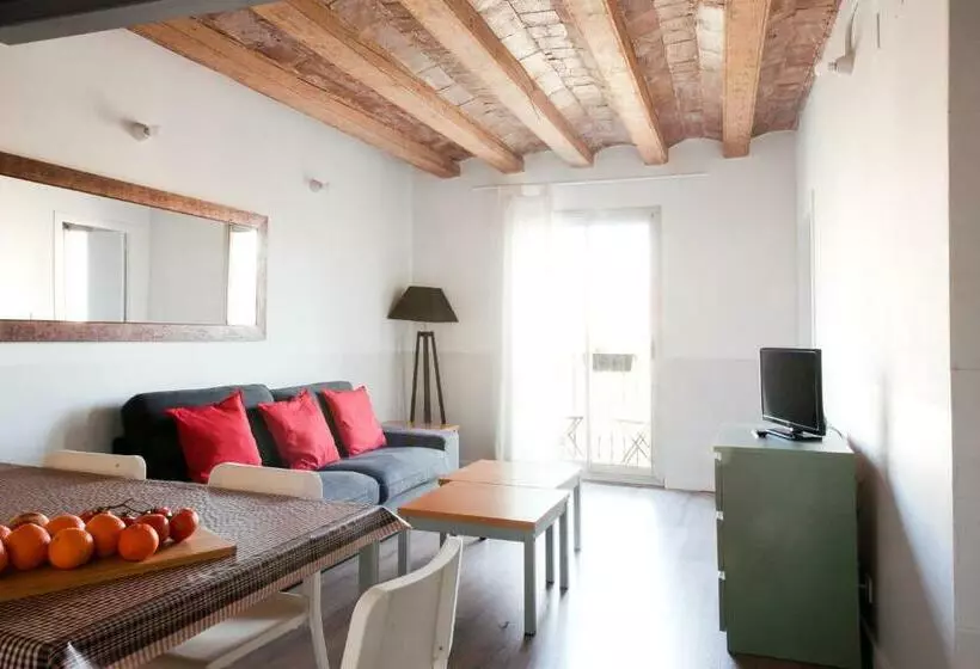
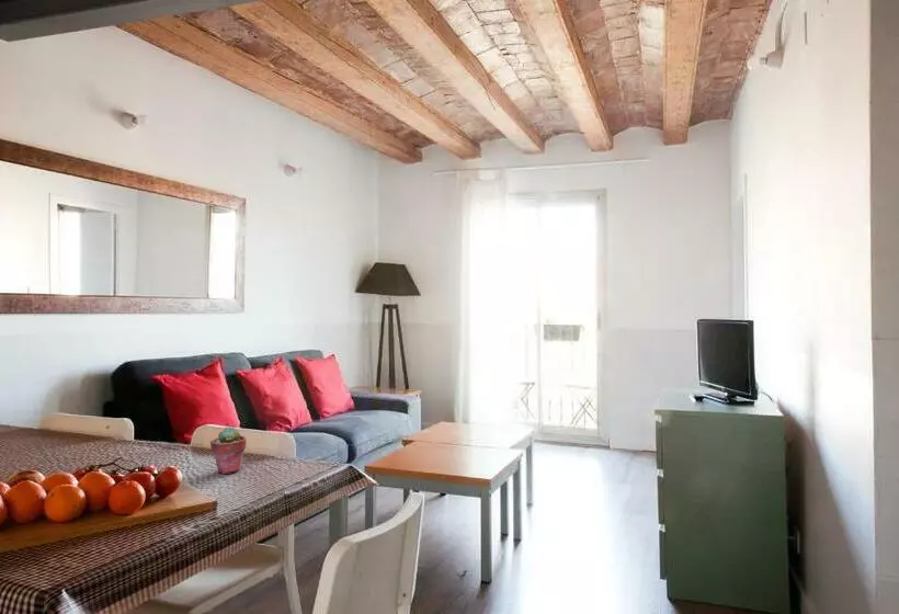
+ potted succulent [209,425,248,475]
